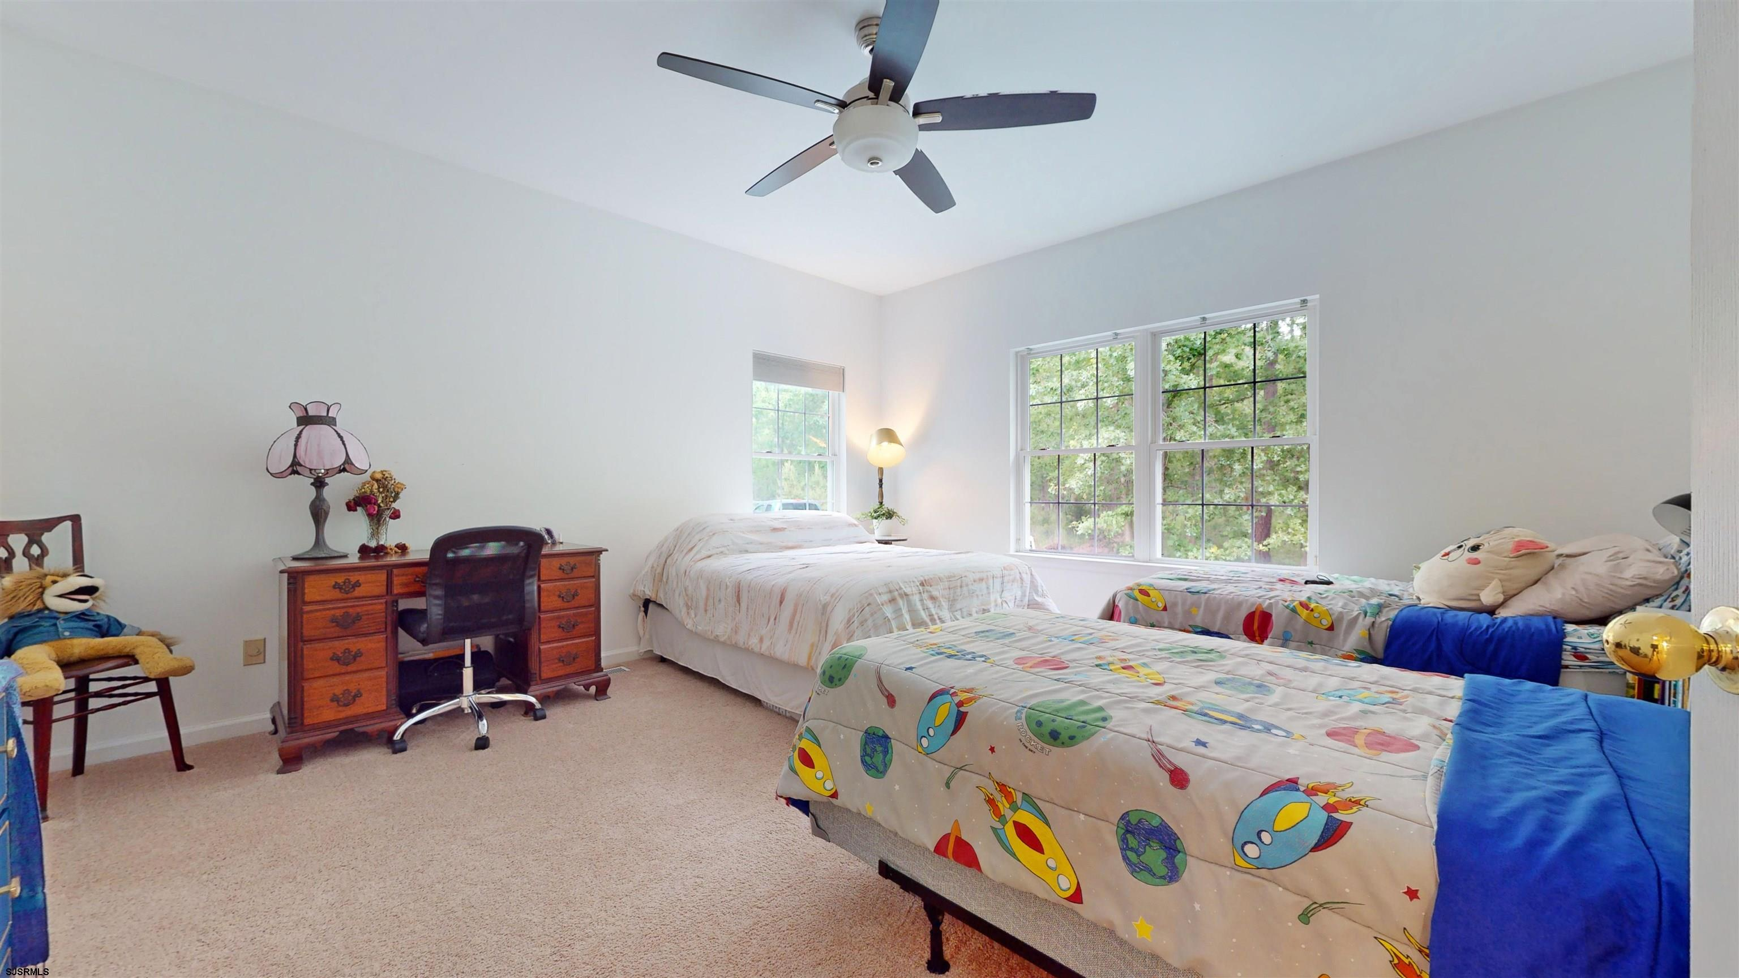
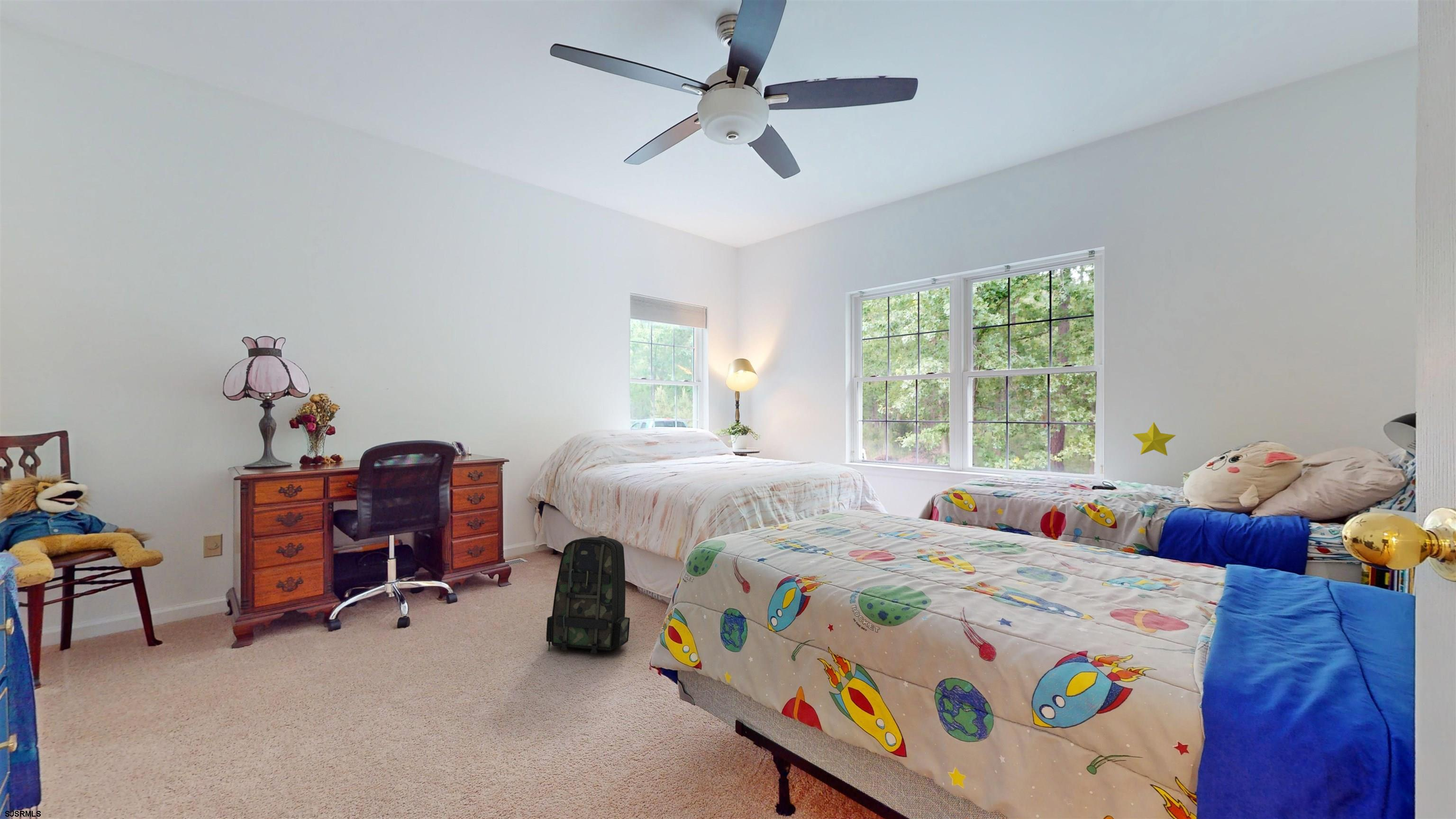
+ decorative star [1132,422,1176,456]
+ backpack [546,535,630,654]
